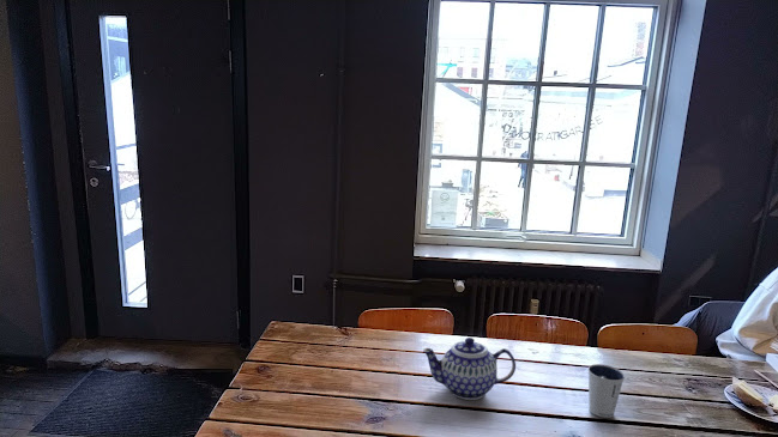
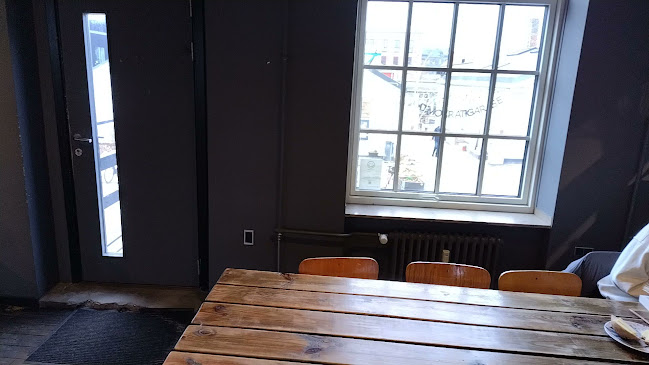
- teapot [422,336,517,401]
- dixie cup [587,363,626,419]
